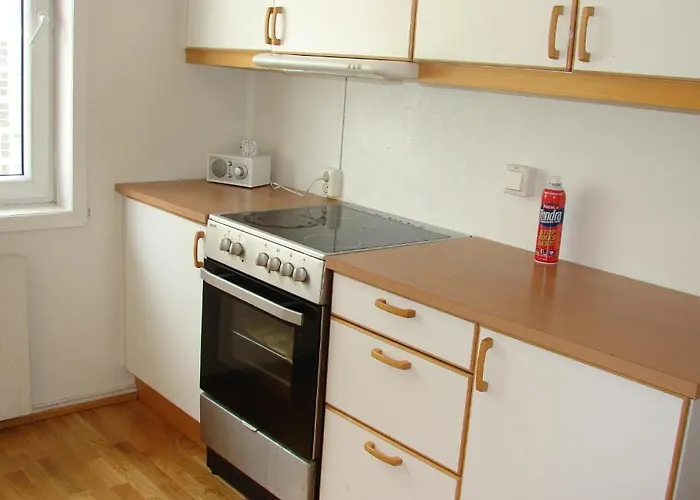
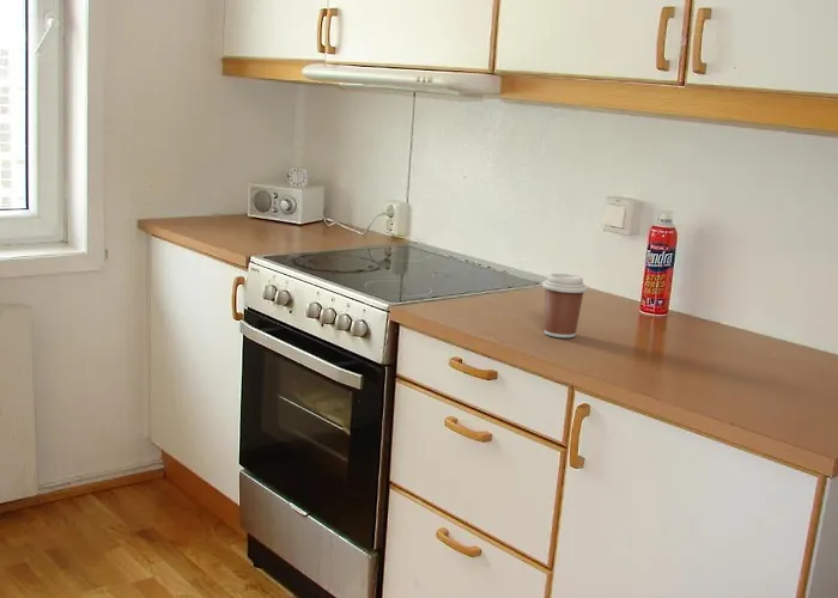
+ coffee cup [541,273,588,338]
